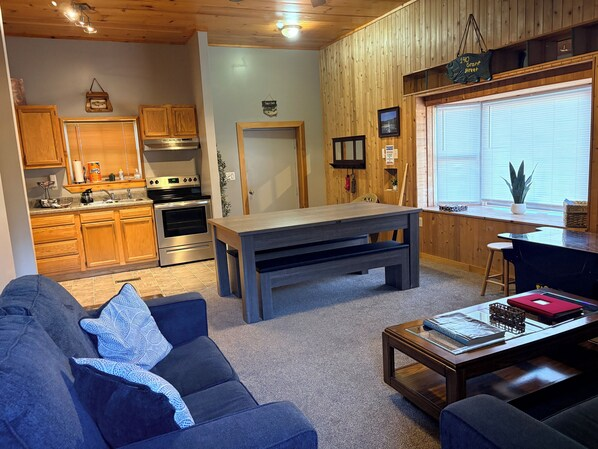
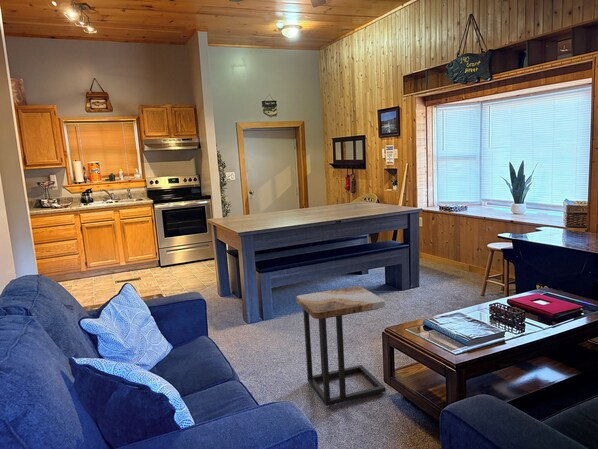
+ side table [295,285,387,408]
